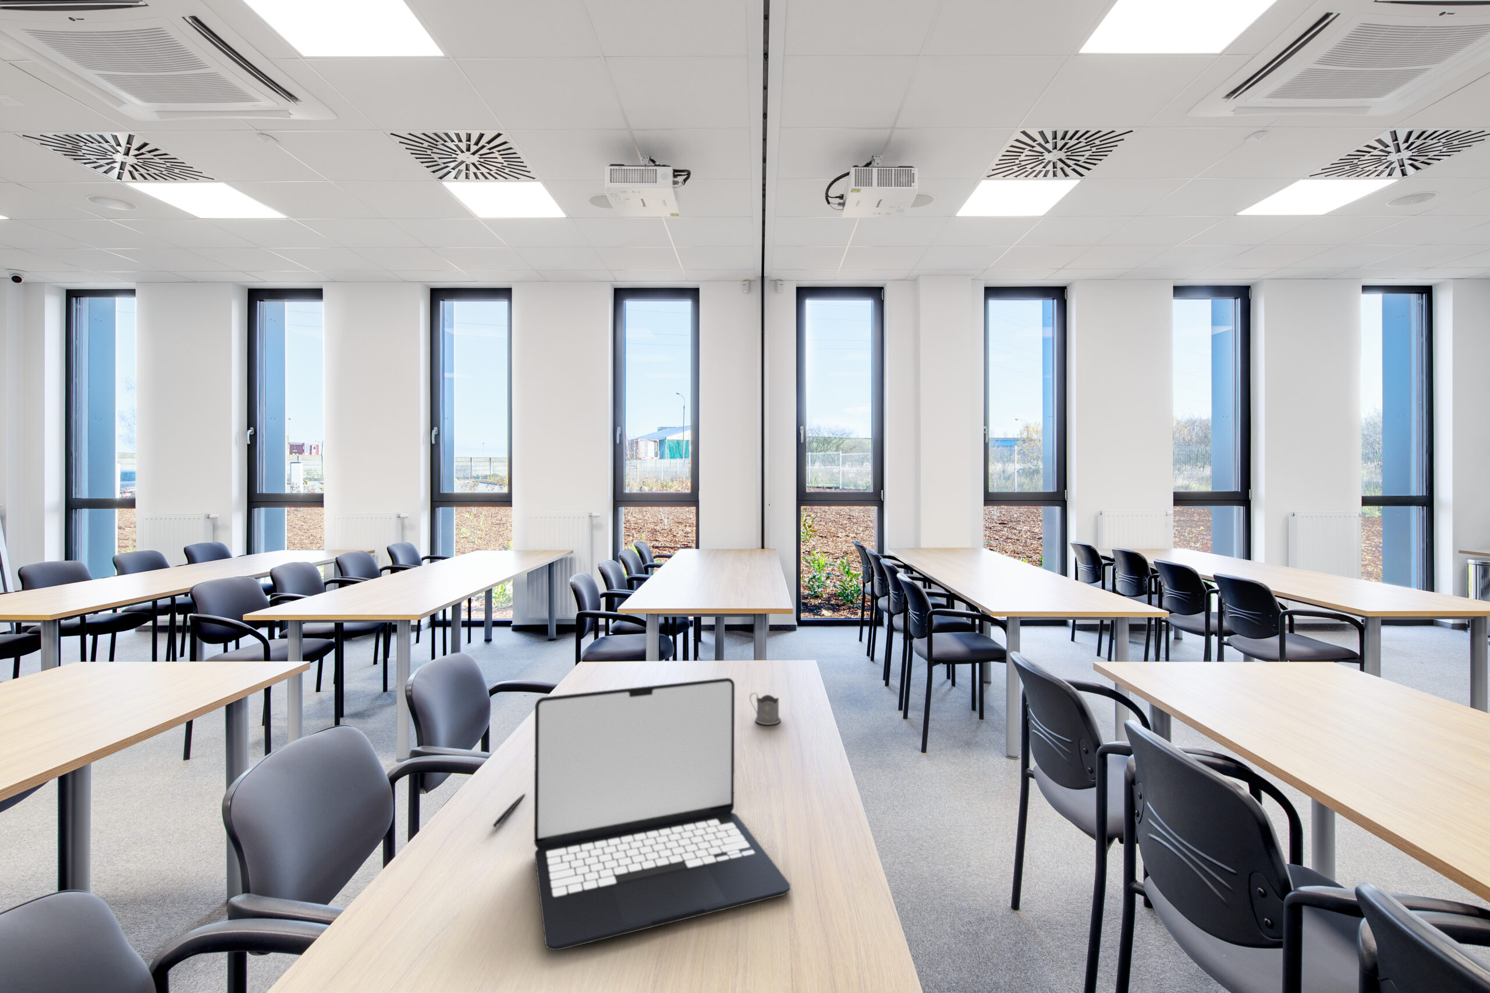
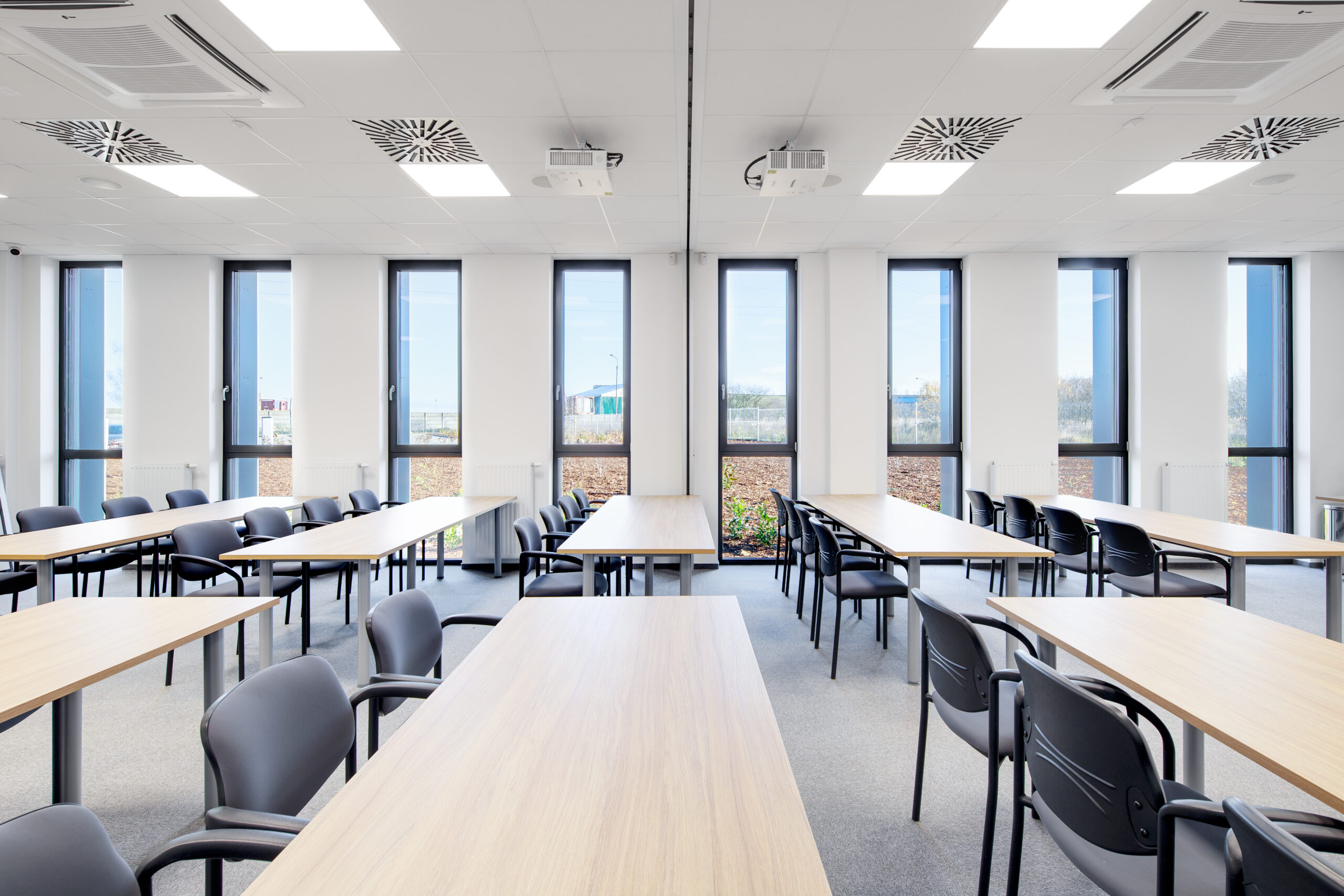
- pen [492,792,525,828]
- laptop [533,677,790,951]
- tea glass holder [749,693,782,726]
